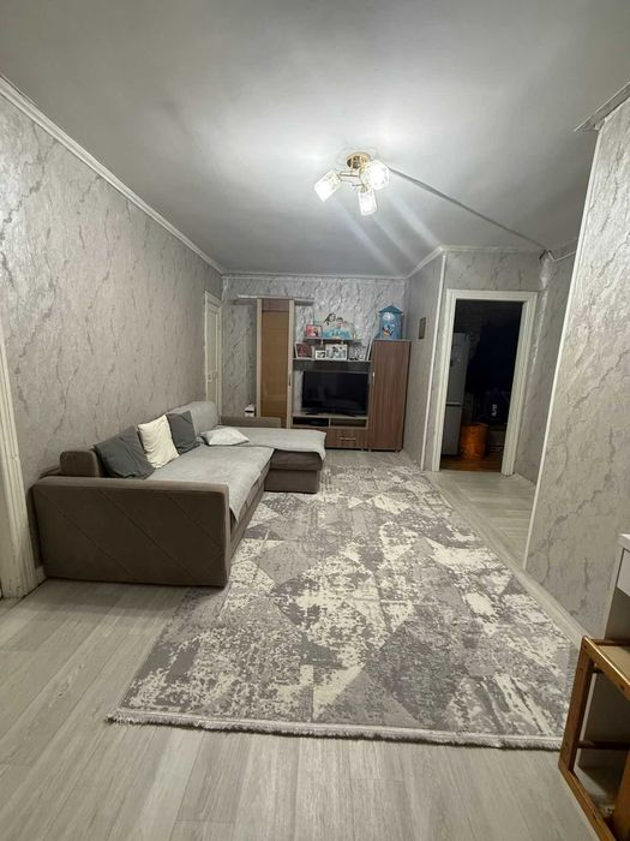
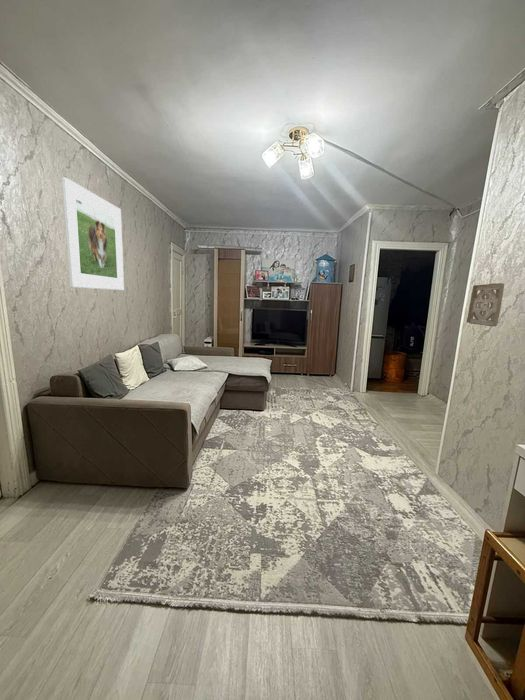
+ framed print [61,176,125,291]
+ wall ornament [466,282,505,328]
